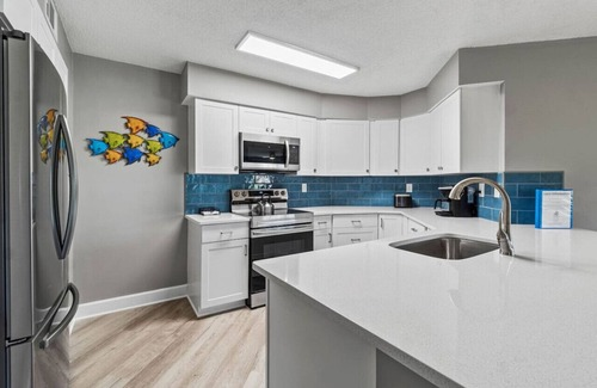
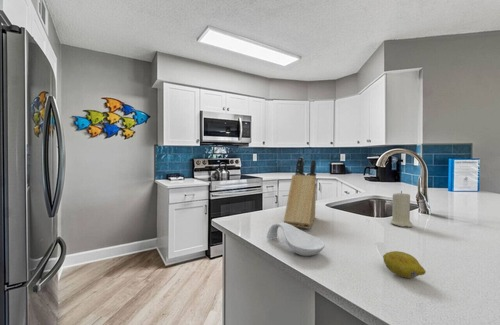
+ fruit [382,250,427,279]
+ candle [390,190,414,228]
+ knife block [283,156,318,229]
+ spoon rest [266,222,326,257]
